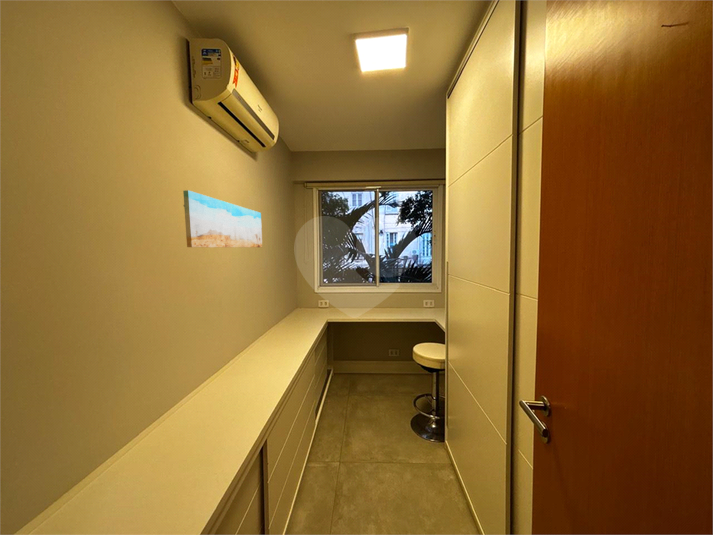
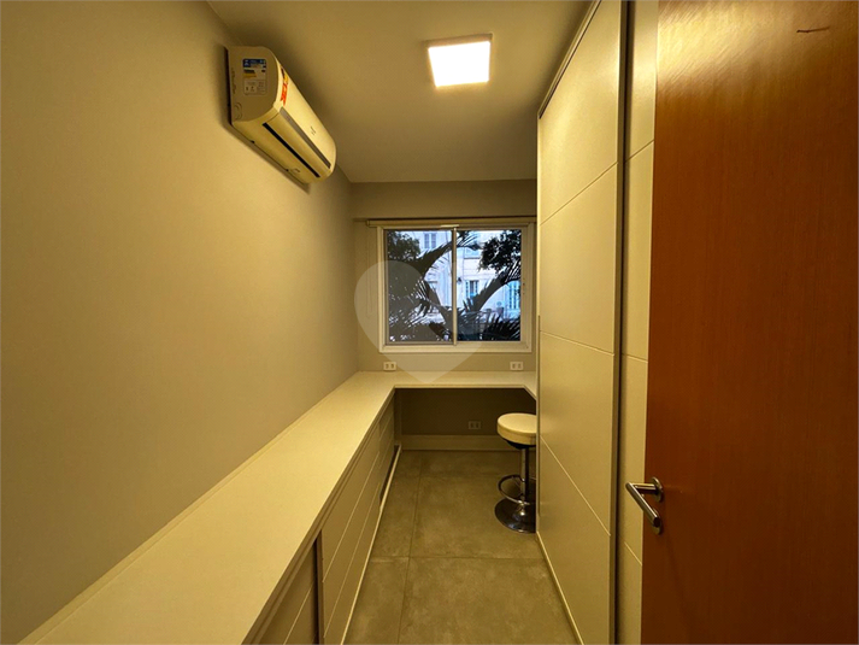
- wall art [182,189,263,248]
